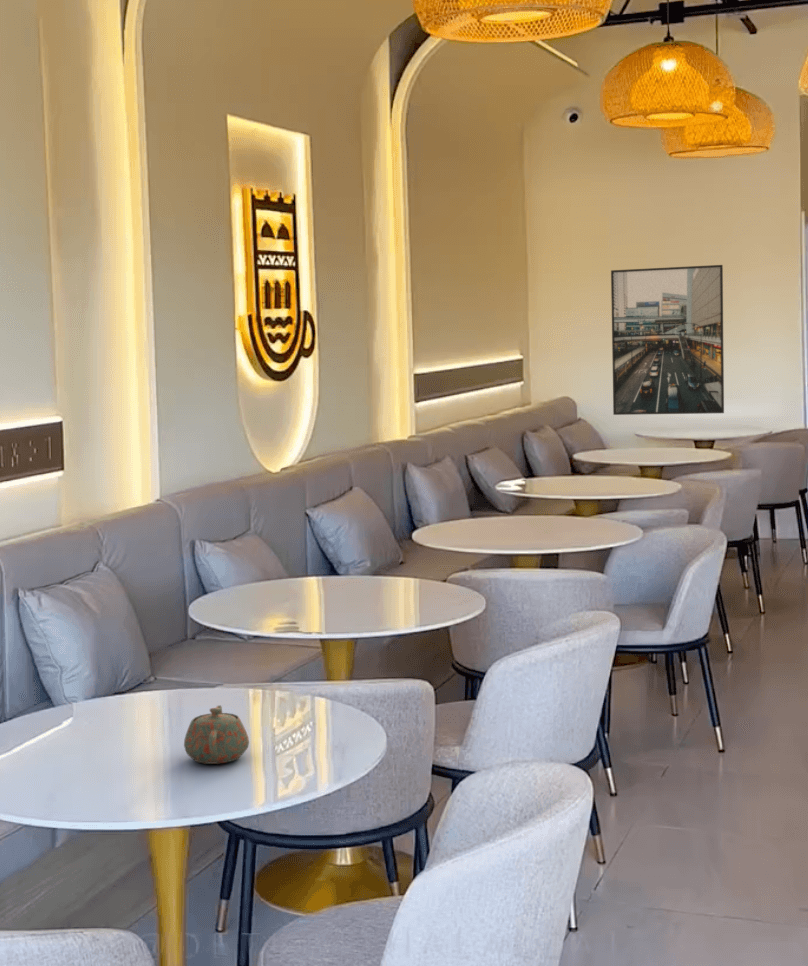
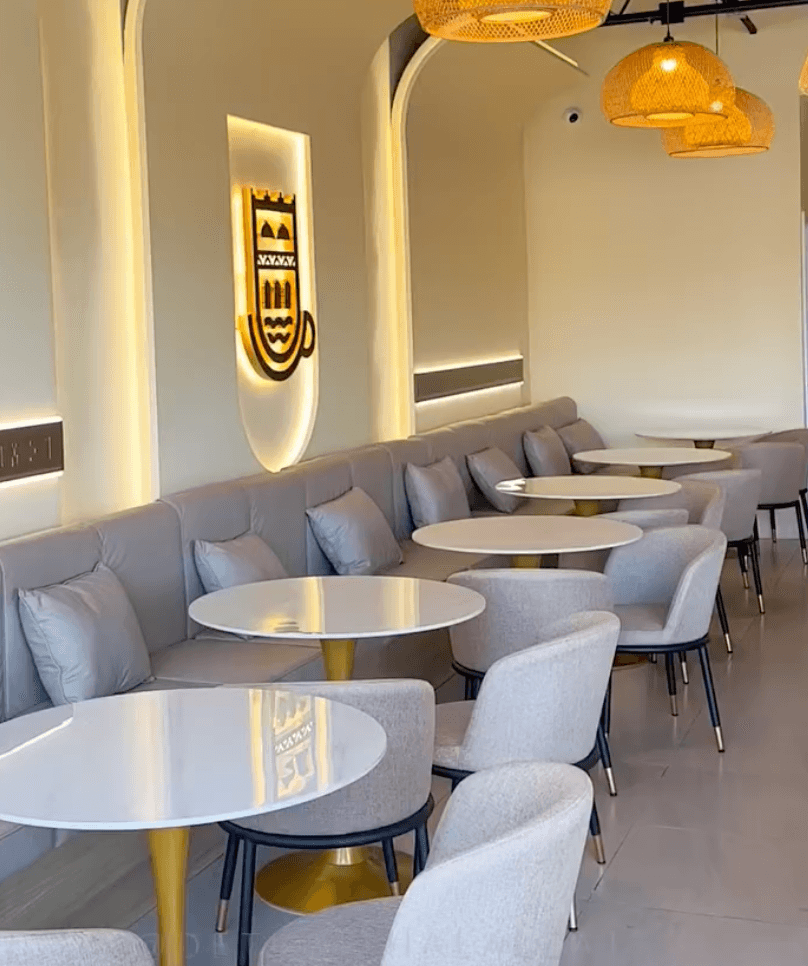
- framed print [610,264,725,416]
- teapot [183,704,250,765]
